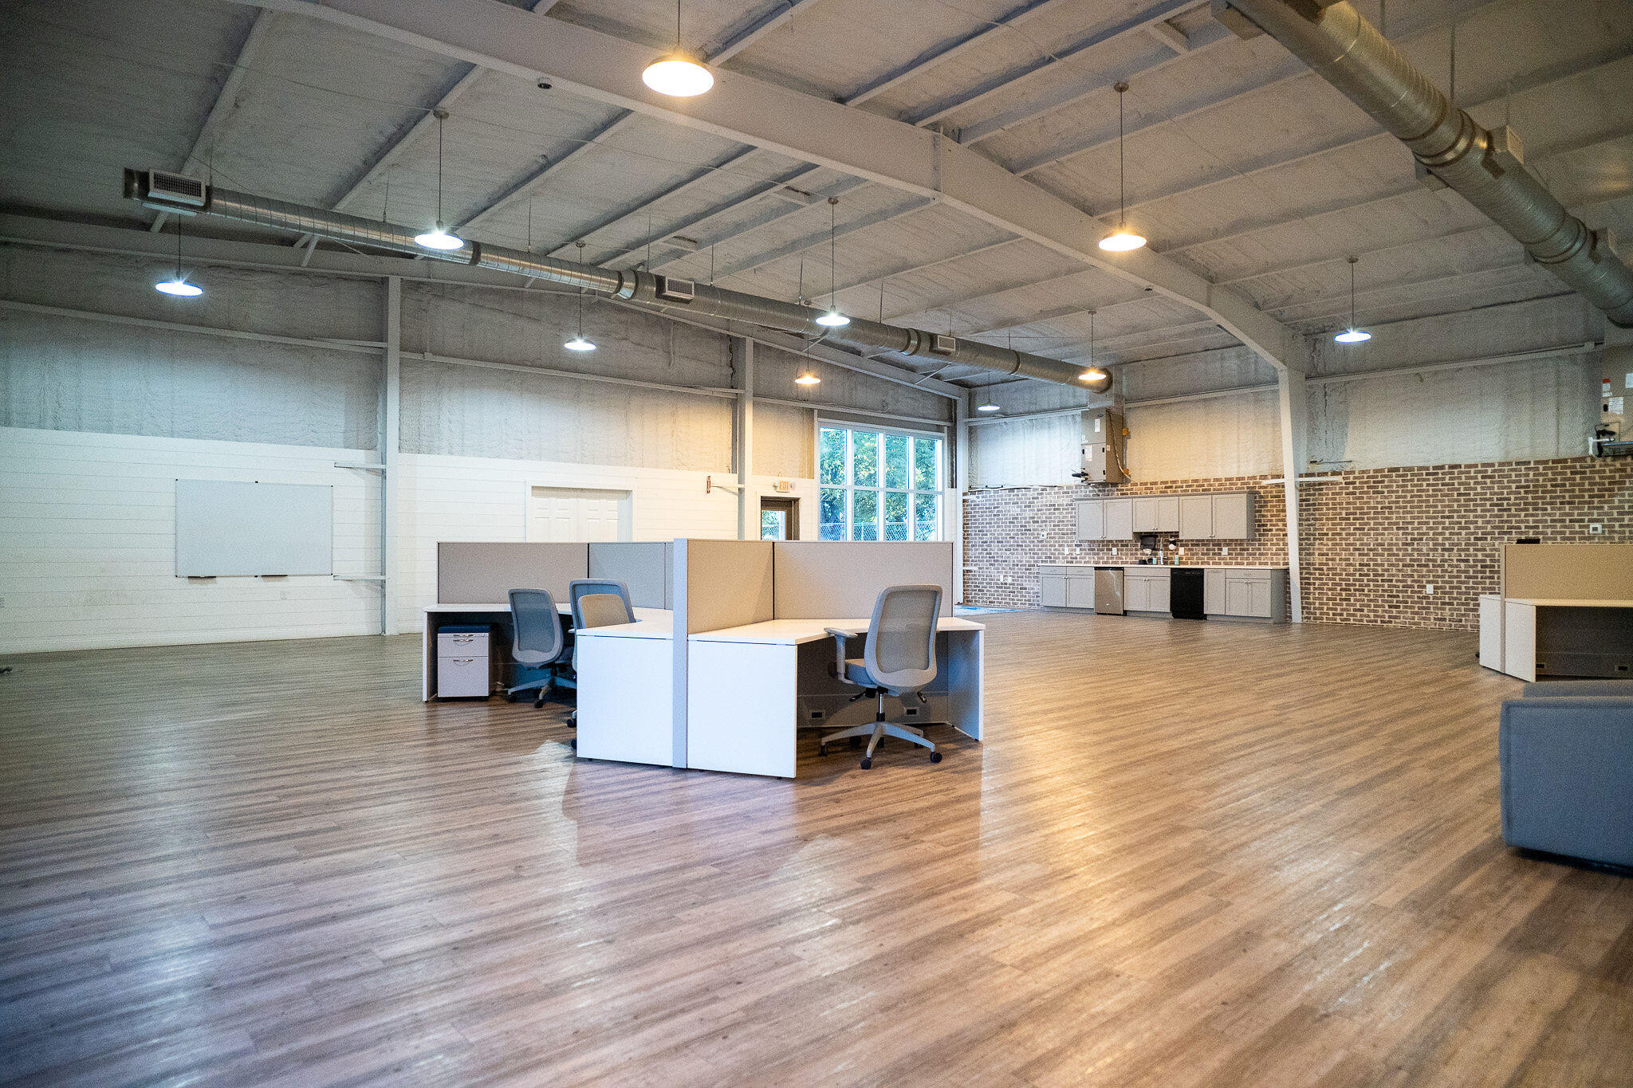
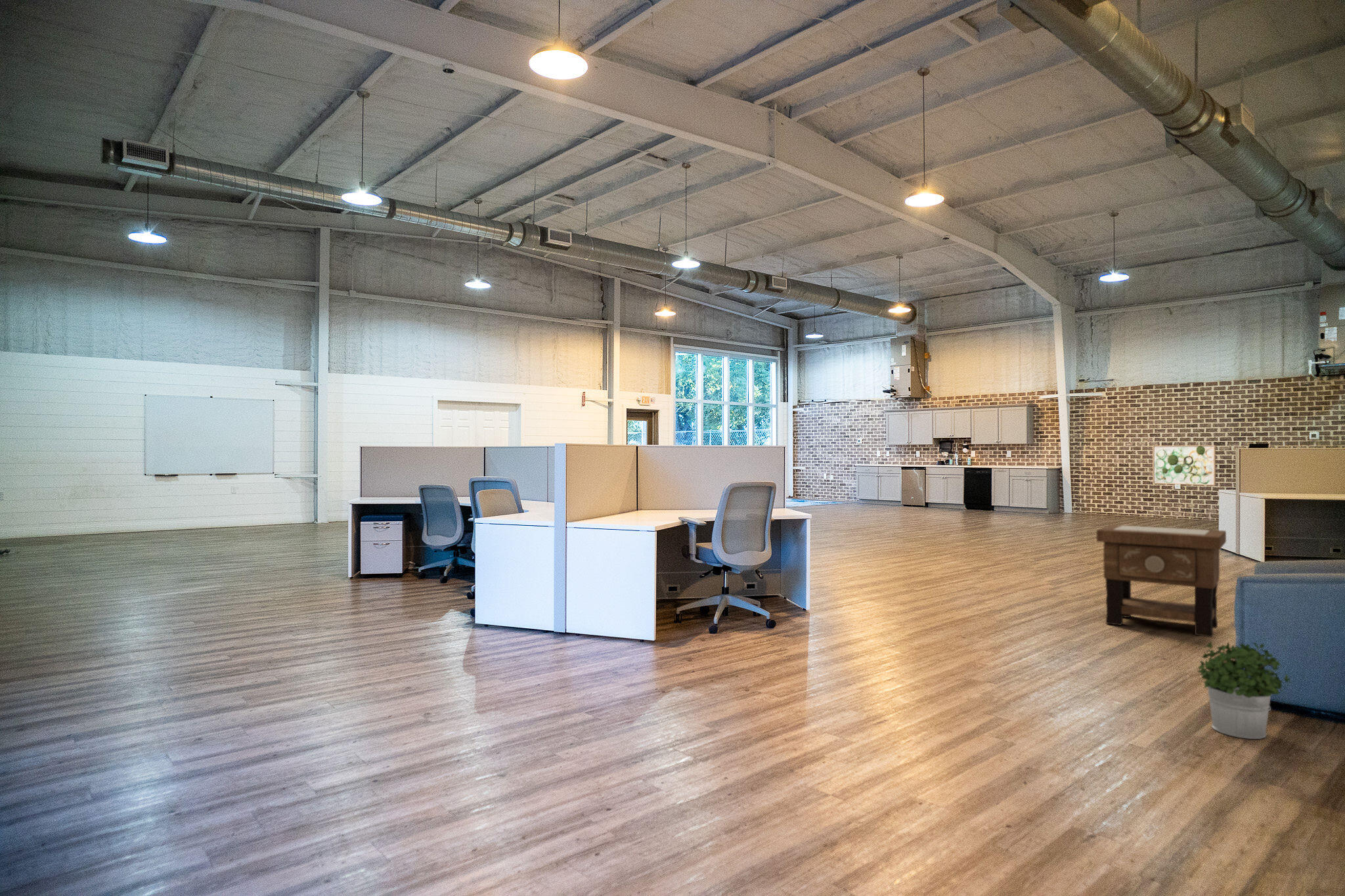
+ wall art [1152,444,1216,486]
+ potted plant [1197,641,1293,740]
+ side table [1096,524,1227,637]
